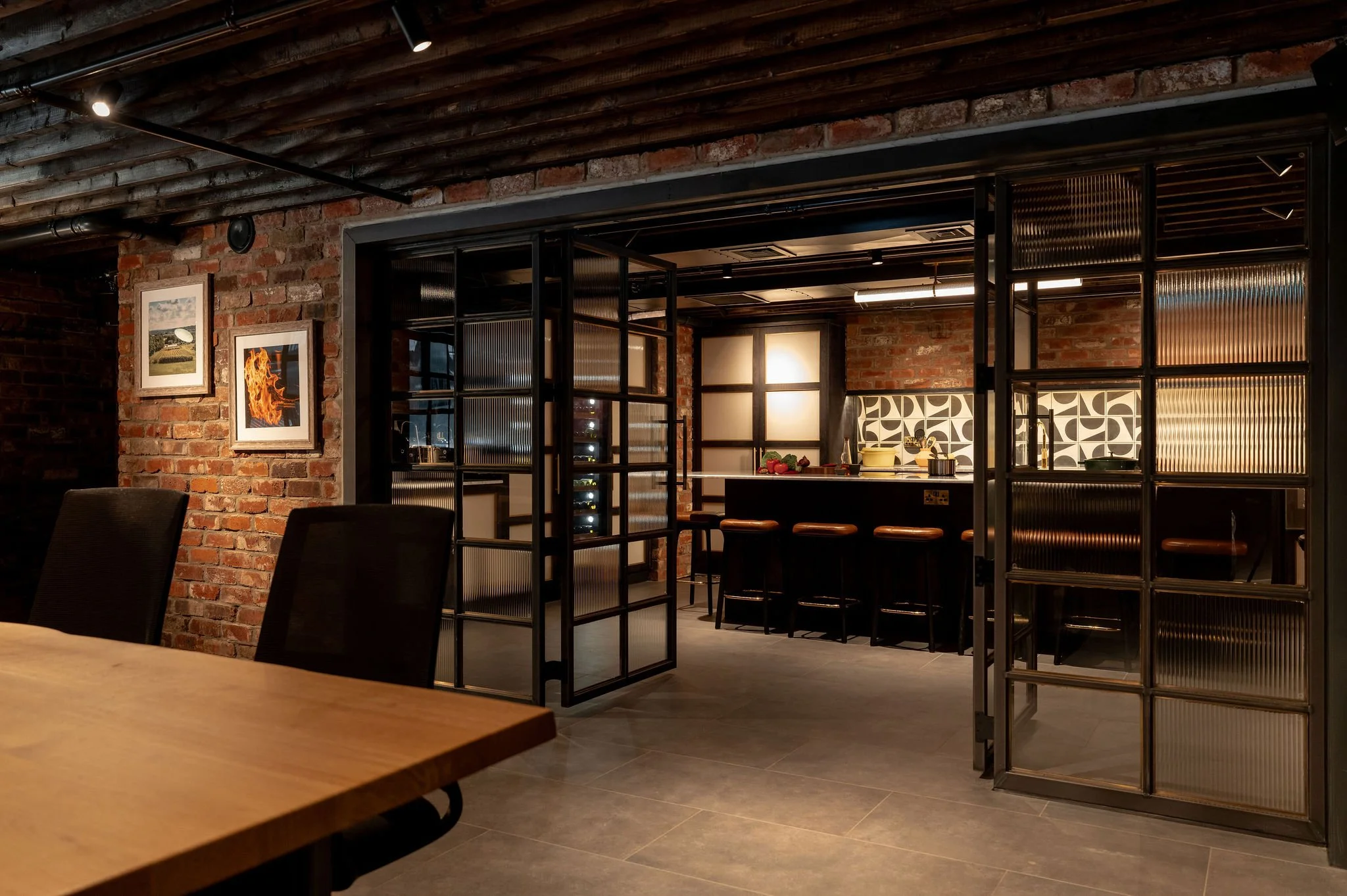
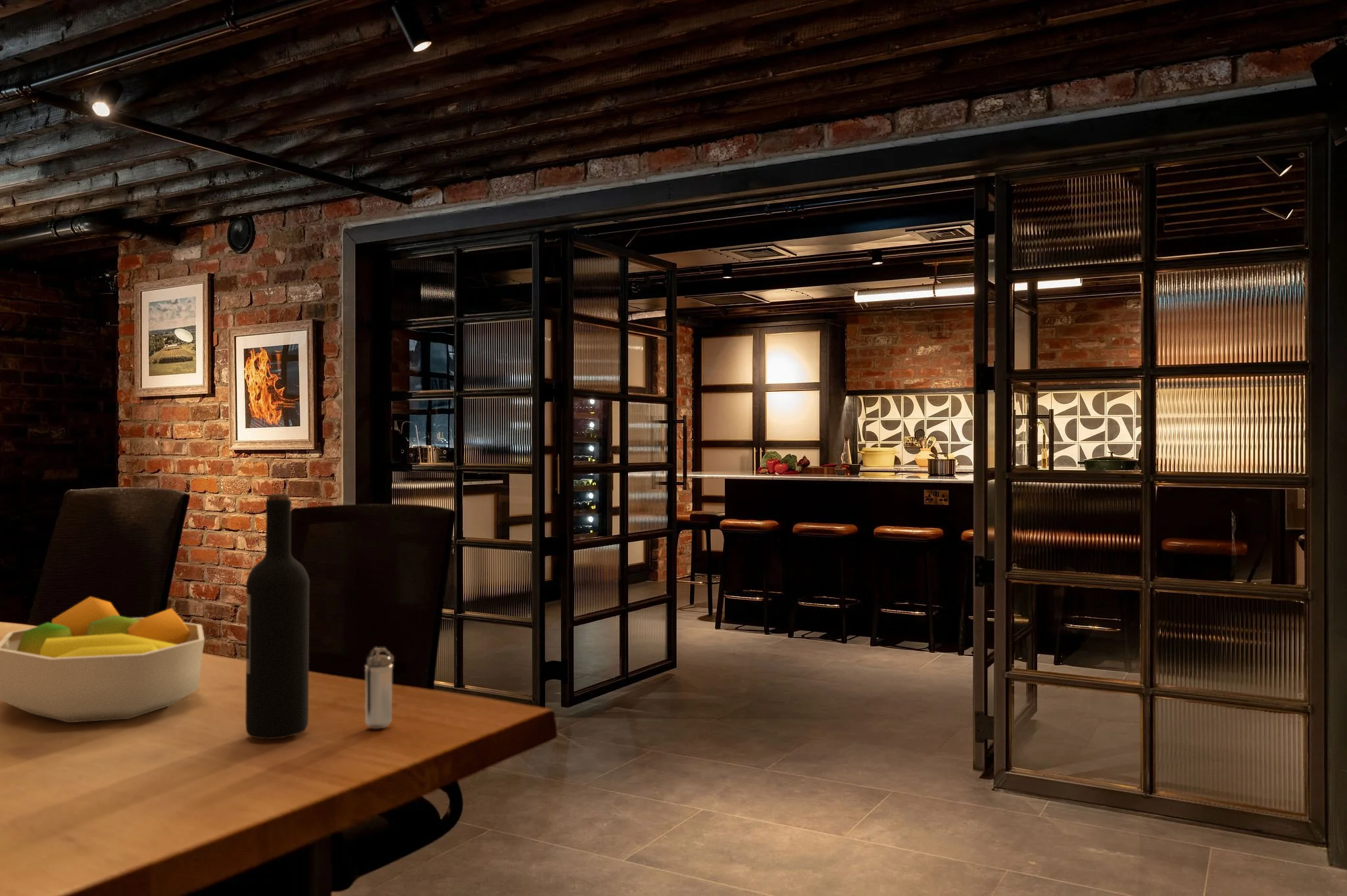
+ fruit bowl [0,596,205,723]
+ wine bottle [245,493,310,740]
+ shaker [364,647,395,730]
